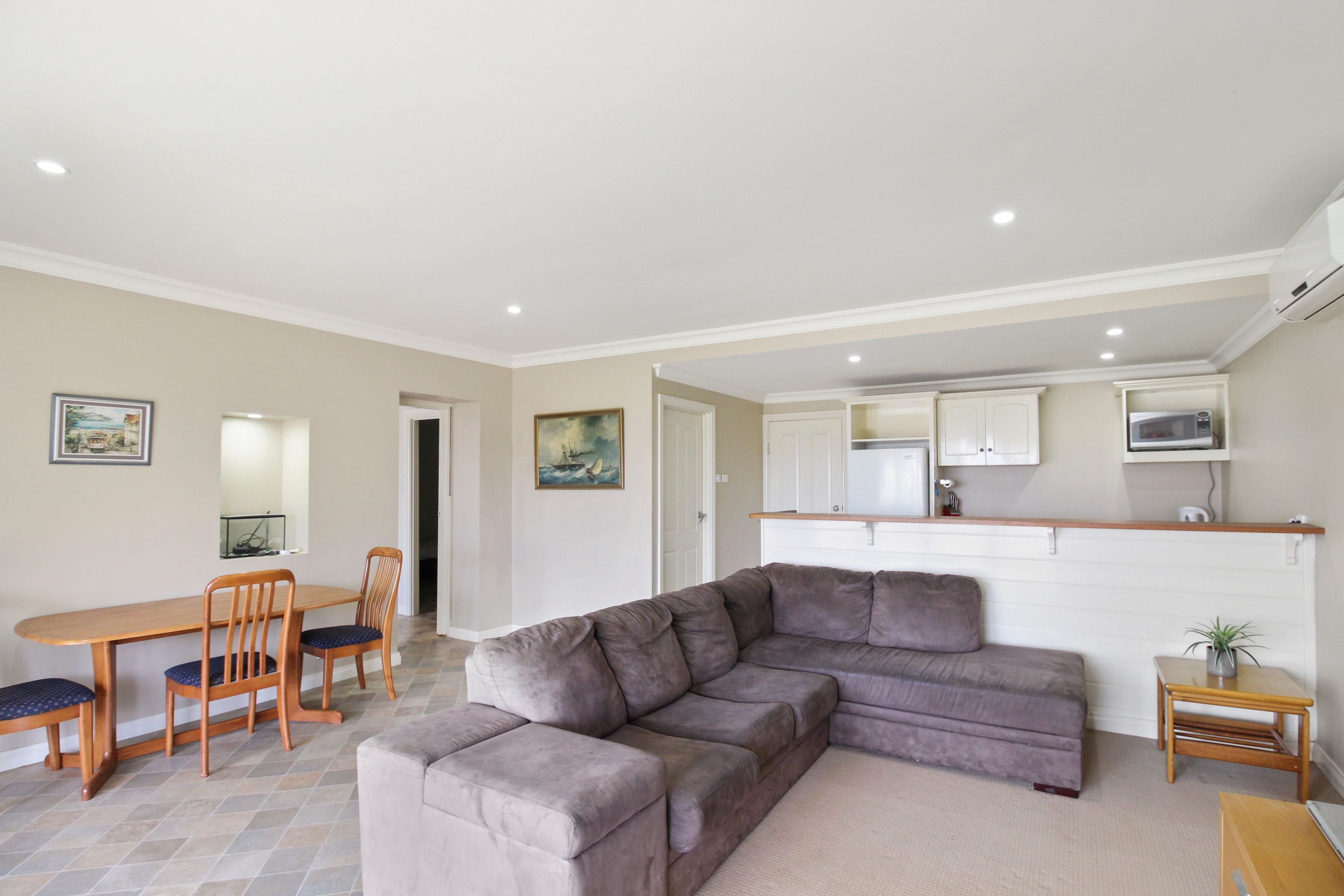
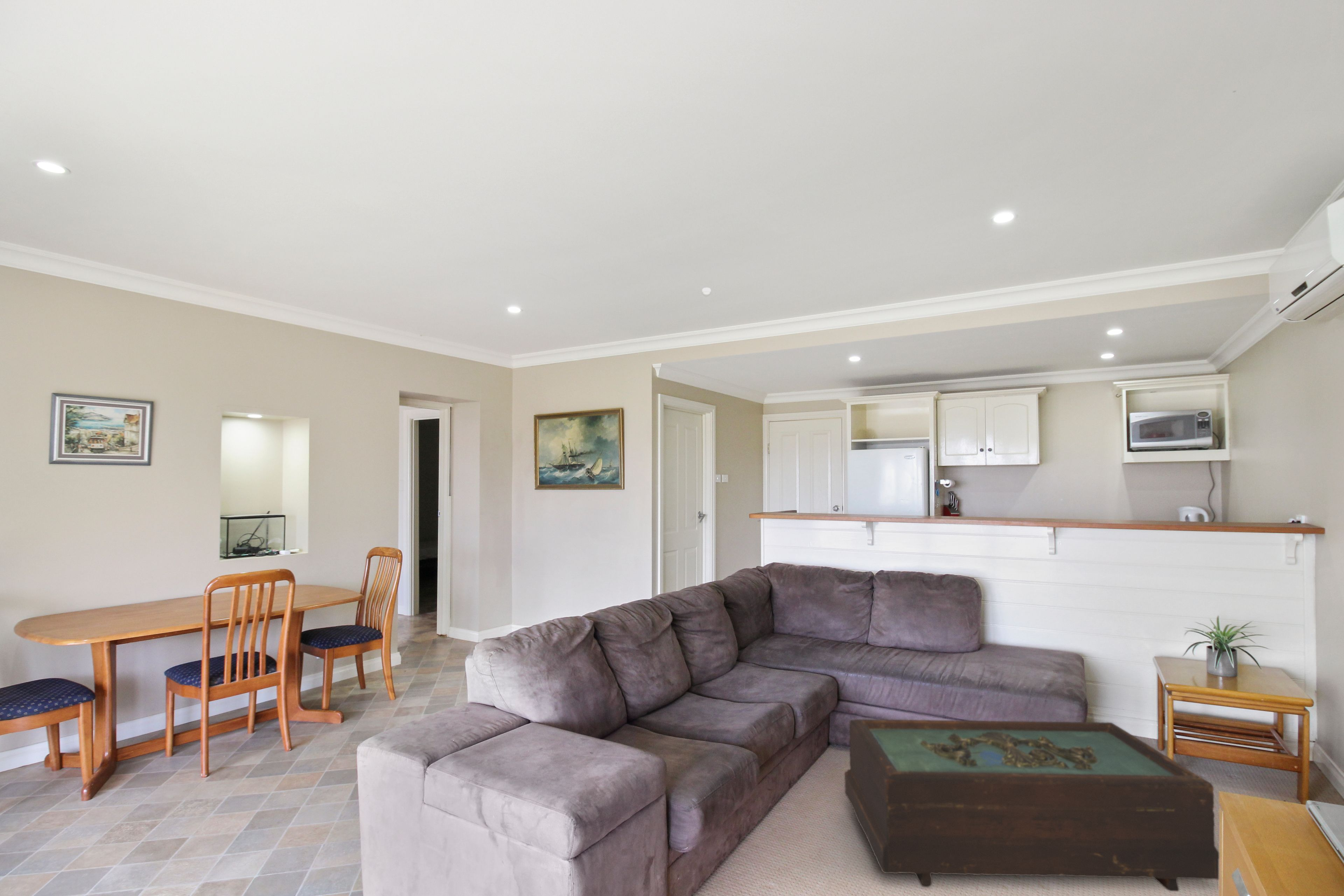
+ coffee table [844,719,1219,892]
+ smoke detector [701,287,712,297]
